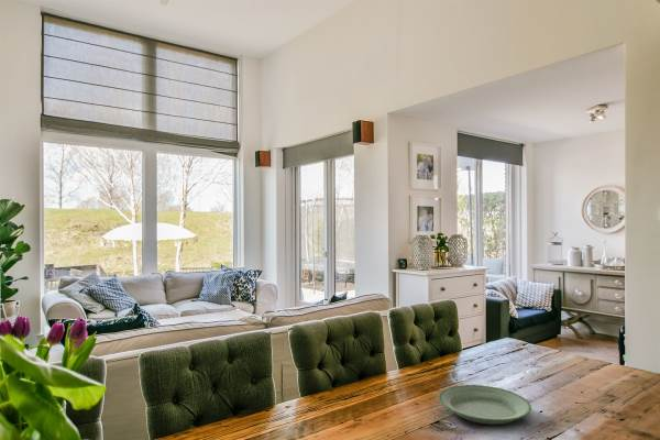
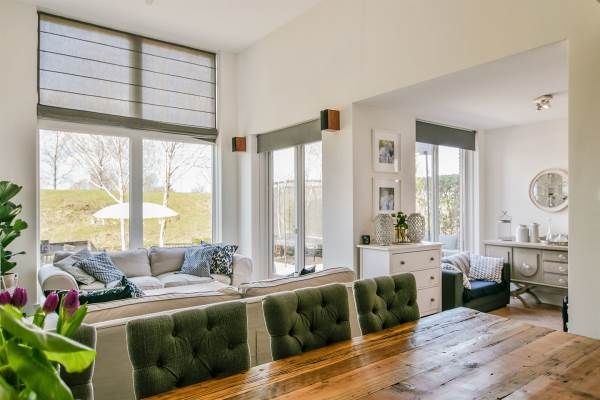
- plate [437,384,532,426]
